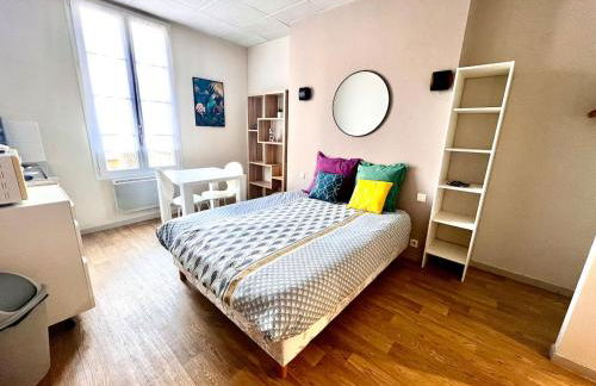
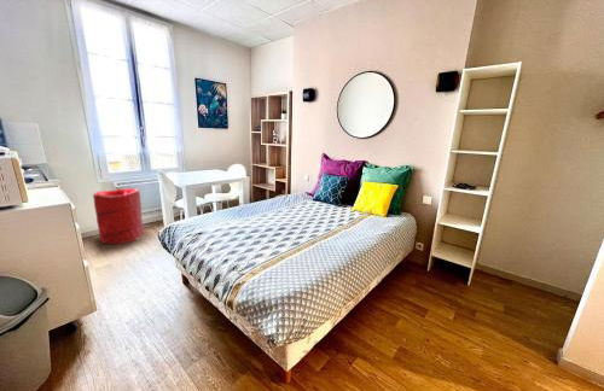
+ laundry hamper [92,187,145,246]
